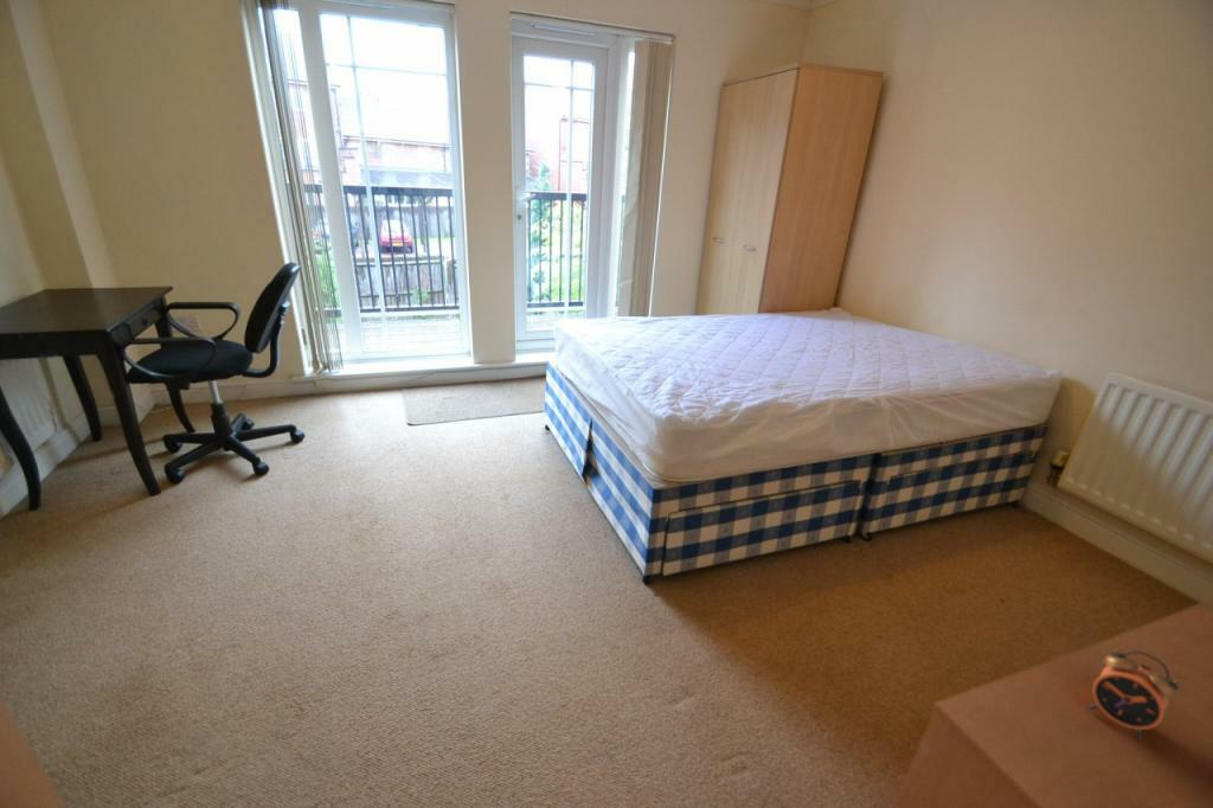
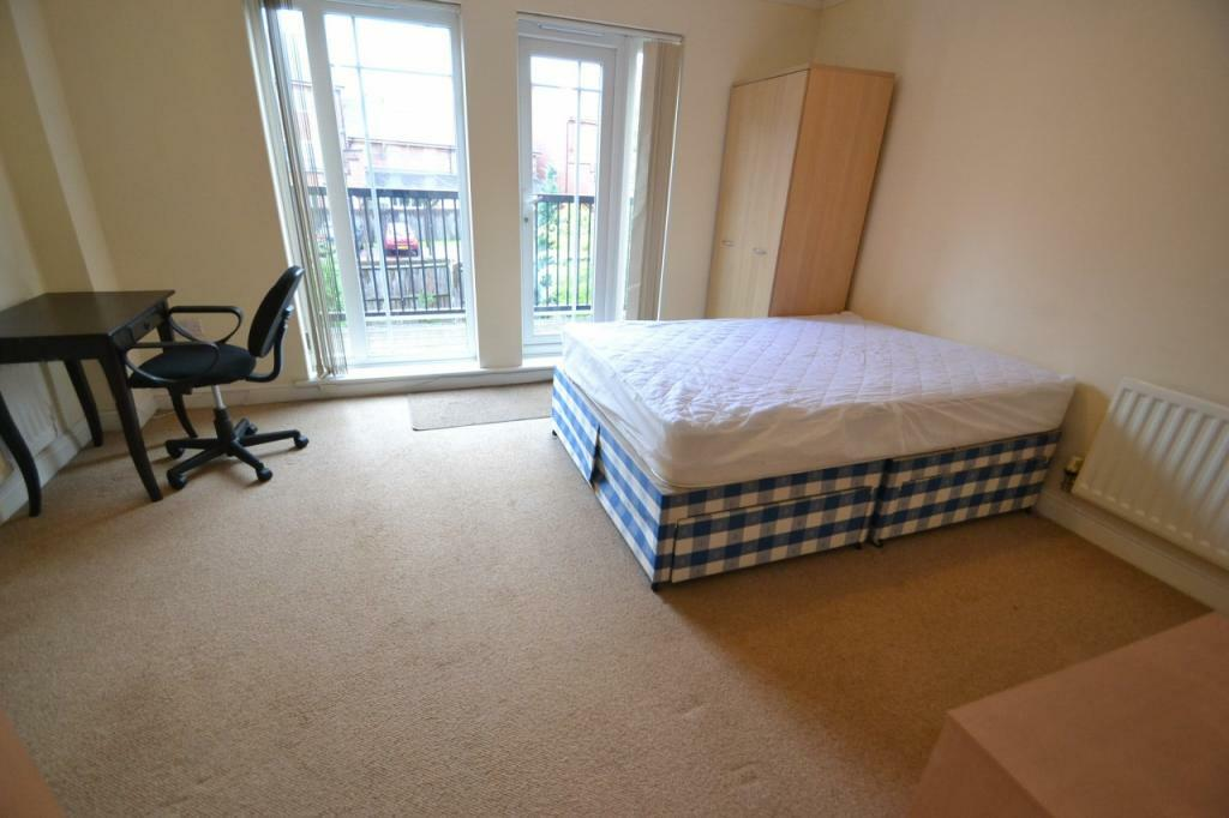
- alarm clock [1086,648,1182,742]
